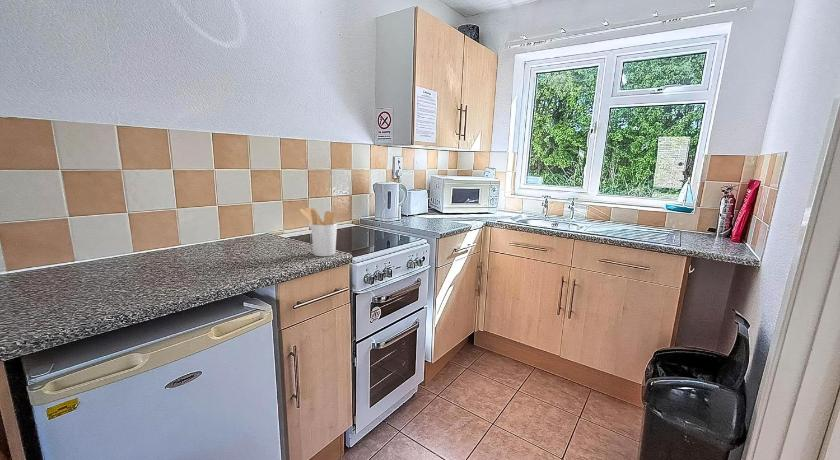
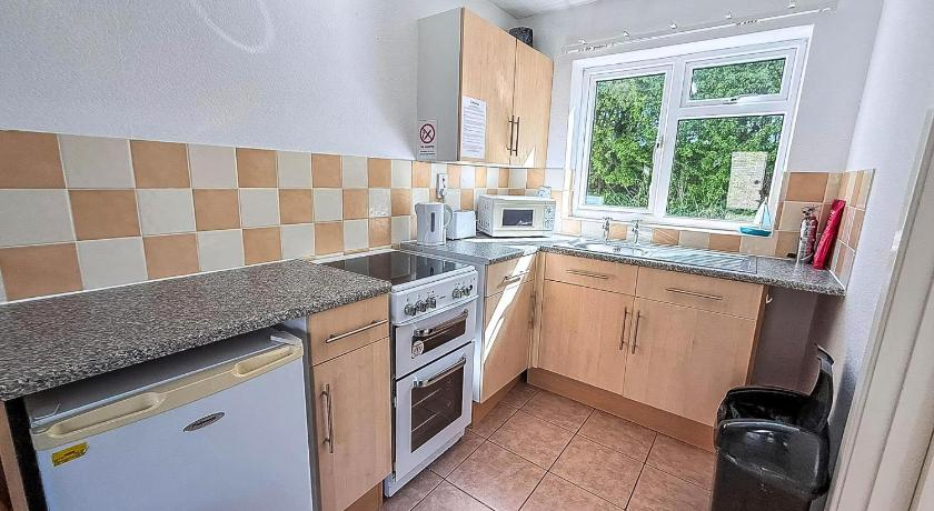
- utensil holder [299,207,338,257]
